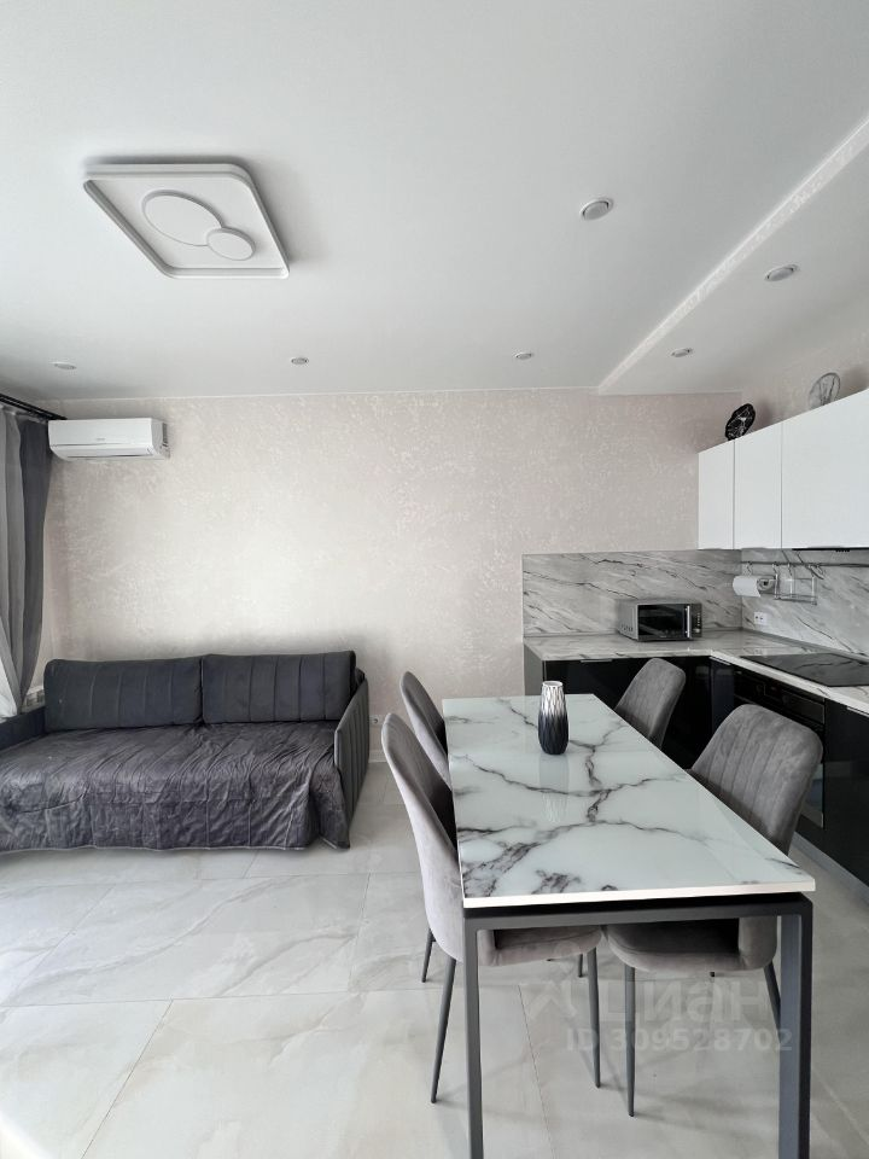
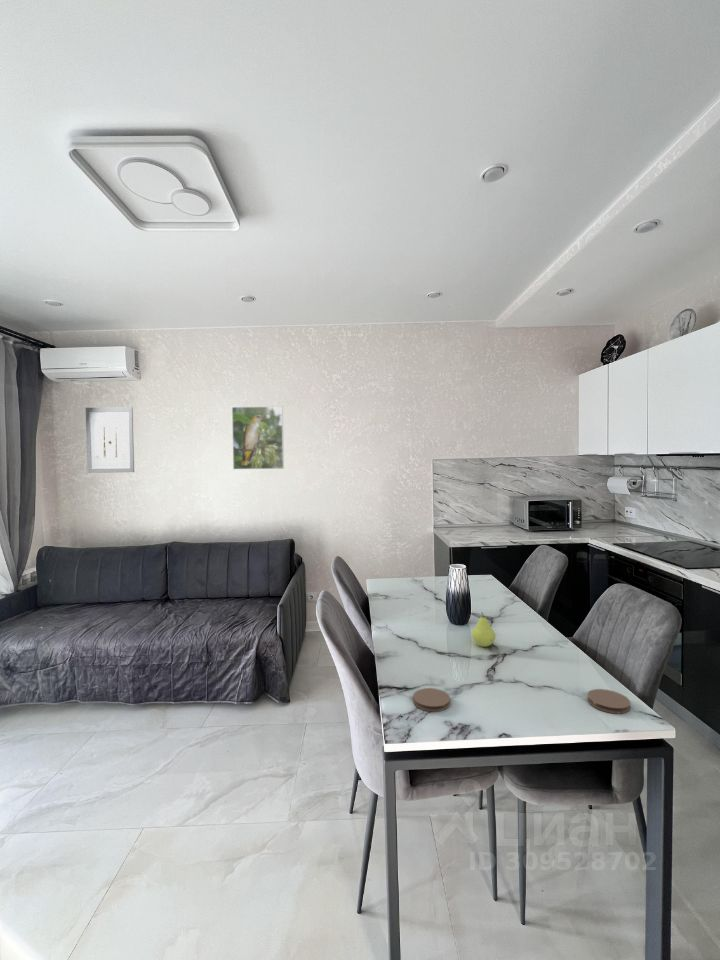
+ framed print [231,405,285,471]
+ coaster [586,688,631,714]
+ wall art [85,406,135,474]
+ coaster [412,687,451,713]
+ fruit [471,612,496,648]
